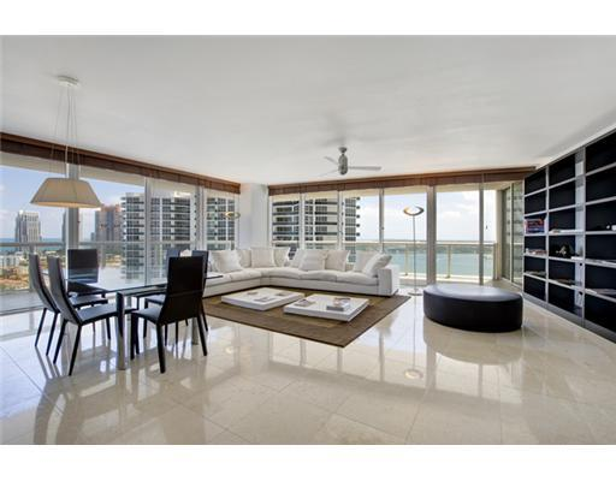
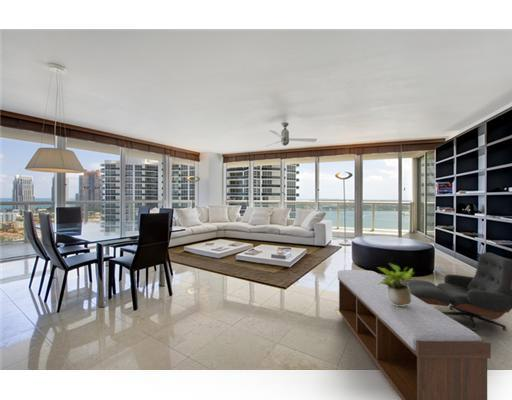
+ potted plant [377,262,417,306]
+ bench [337,269,492,400]
+ lounge chair [401,252,512,332]
